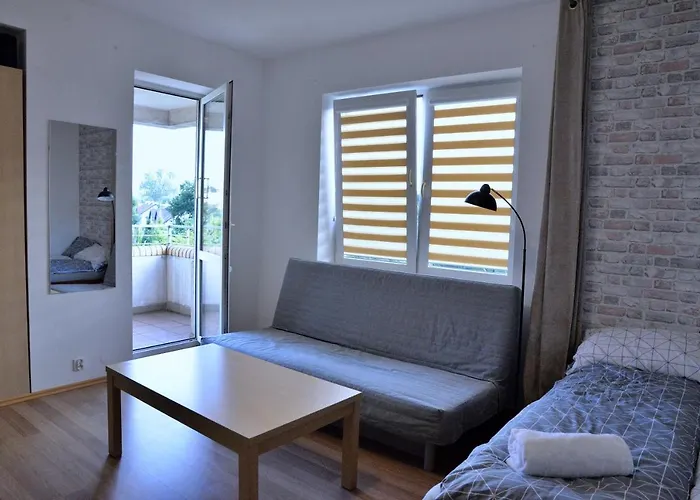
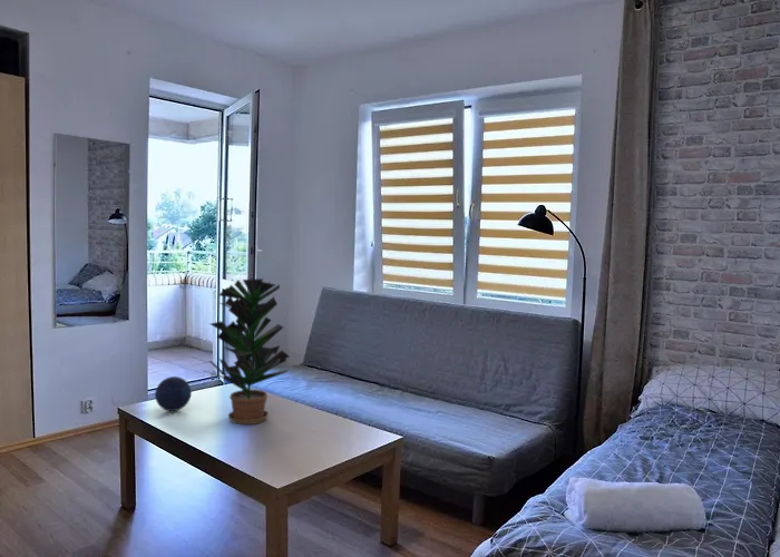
+ potted plant [202,277,291,426]
+ decorative orb [154,375,193,412]
